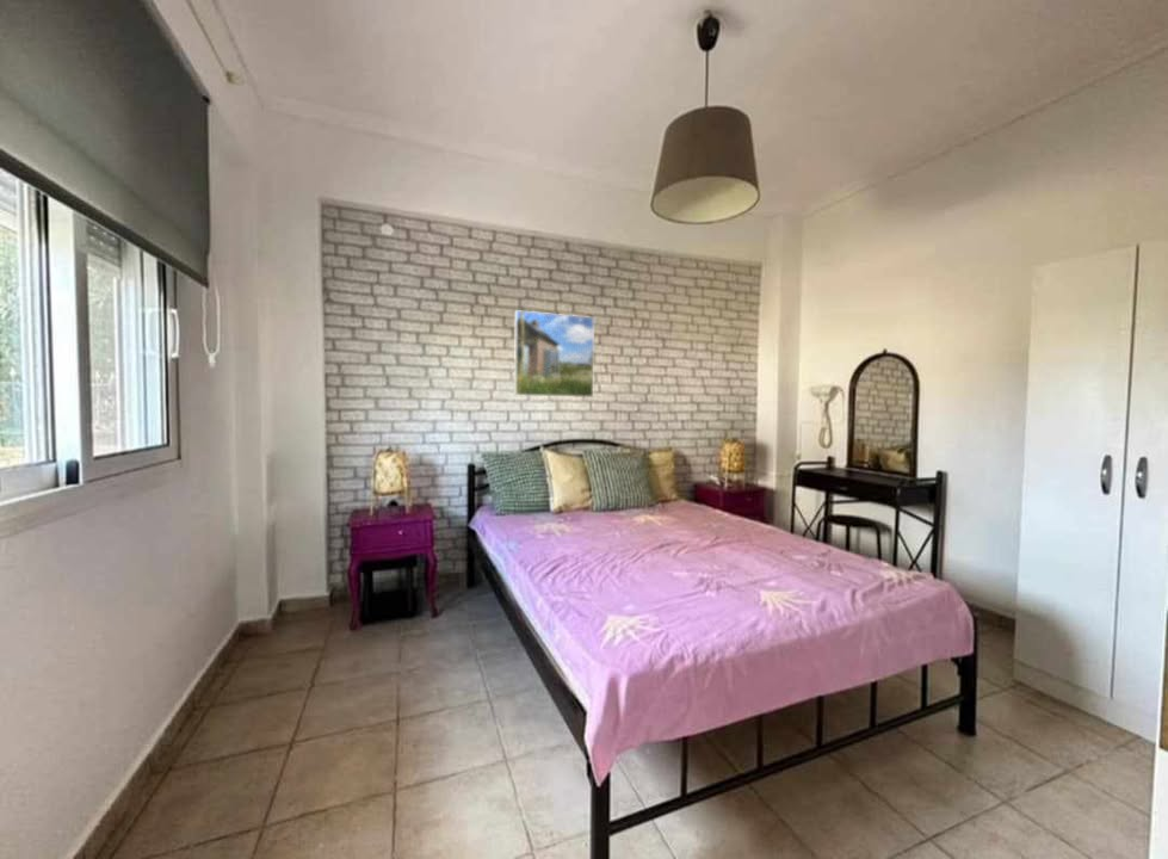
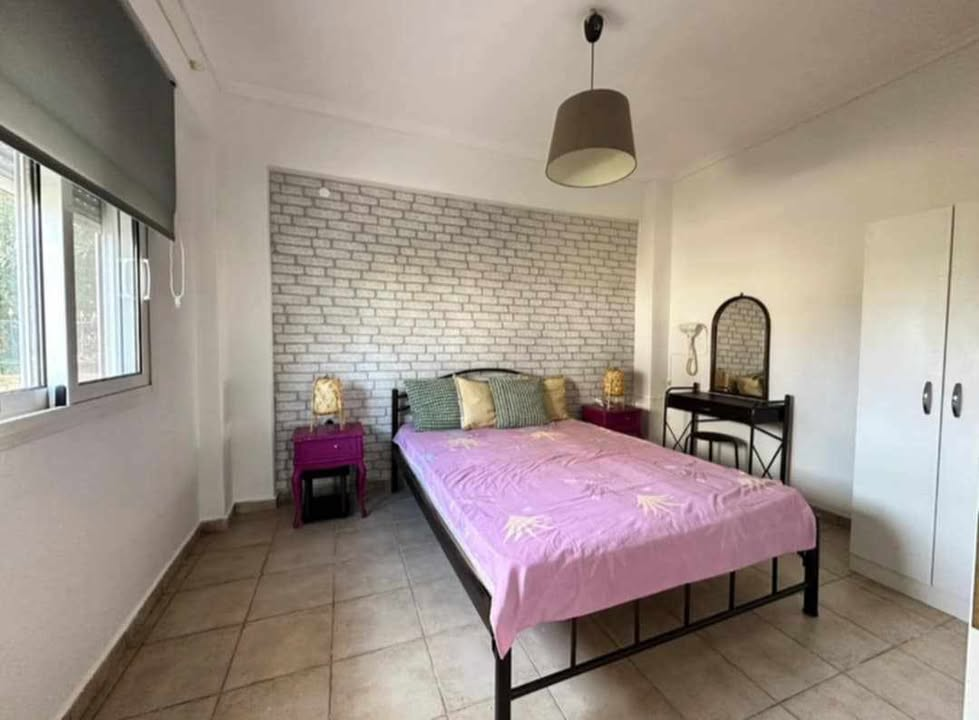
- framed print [513,309,595,398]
